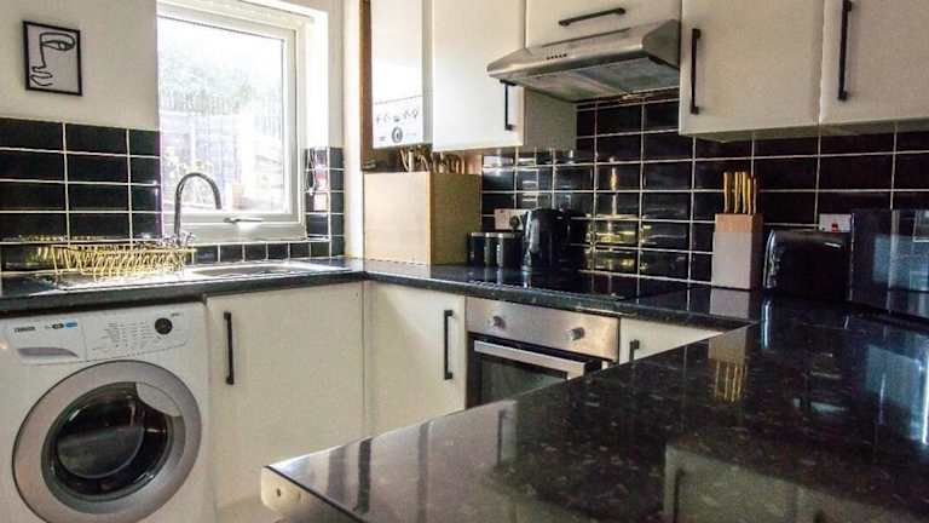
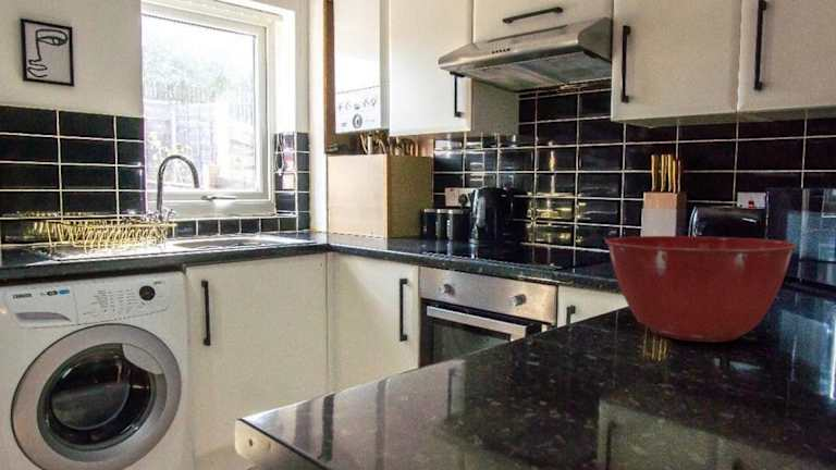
+ mixing bowl [604,235,798,343]
